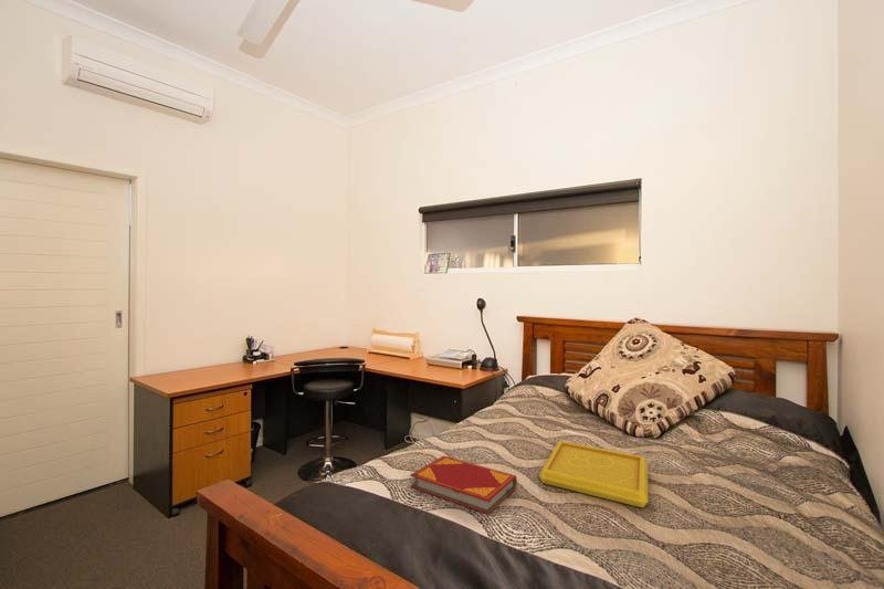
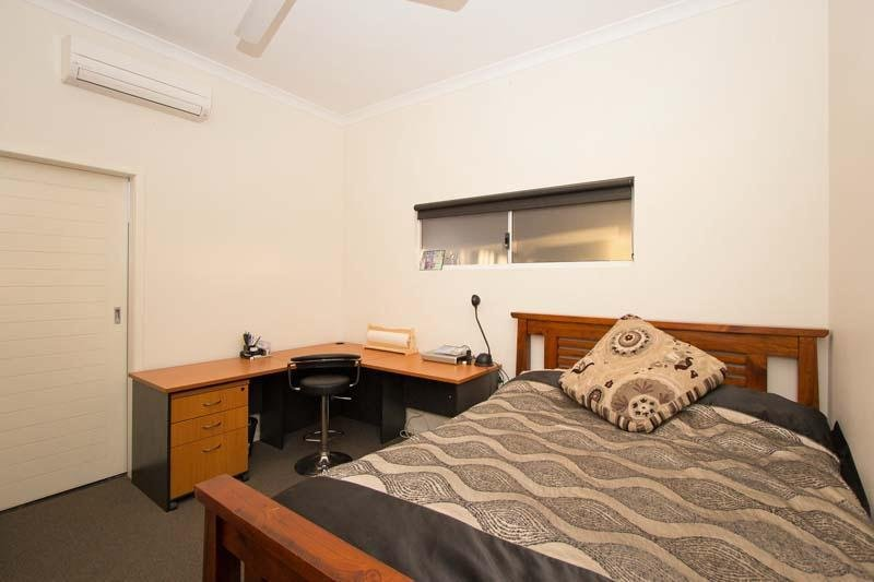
- serving tray [538,440,649,508]
- hardback book [409,454,518,515]
